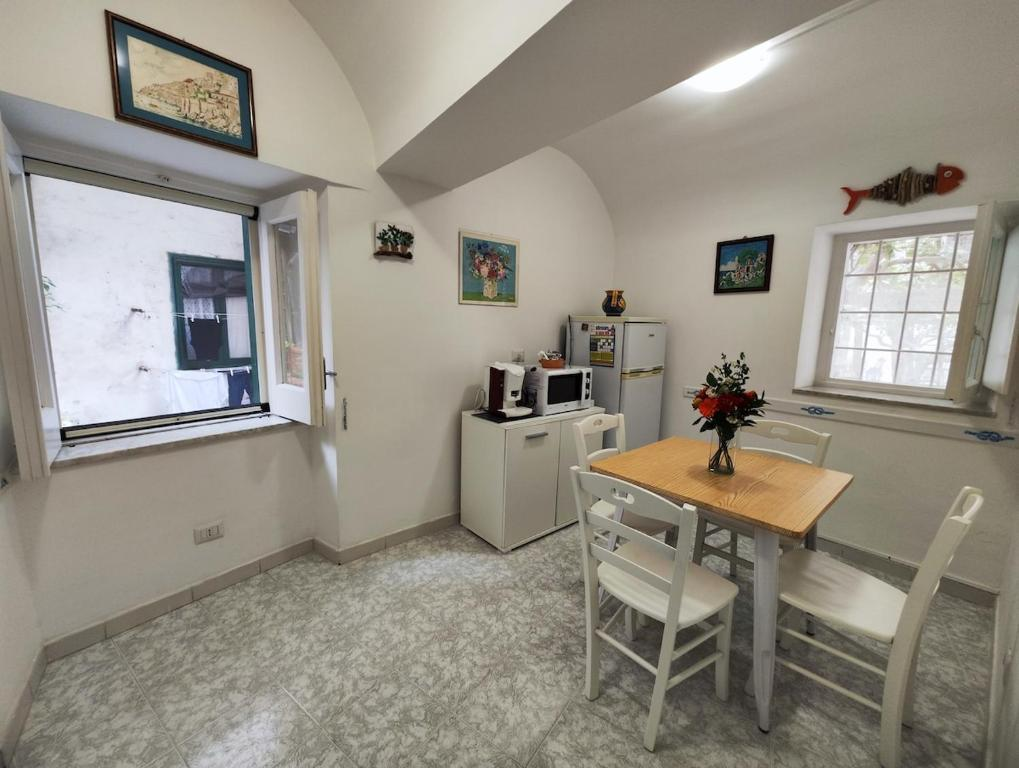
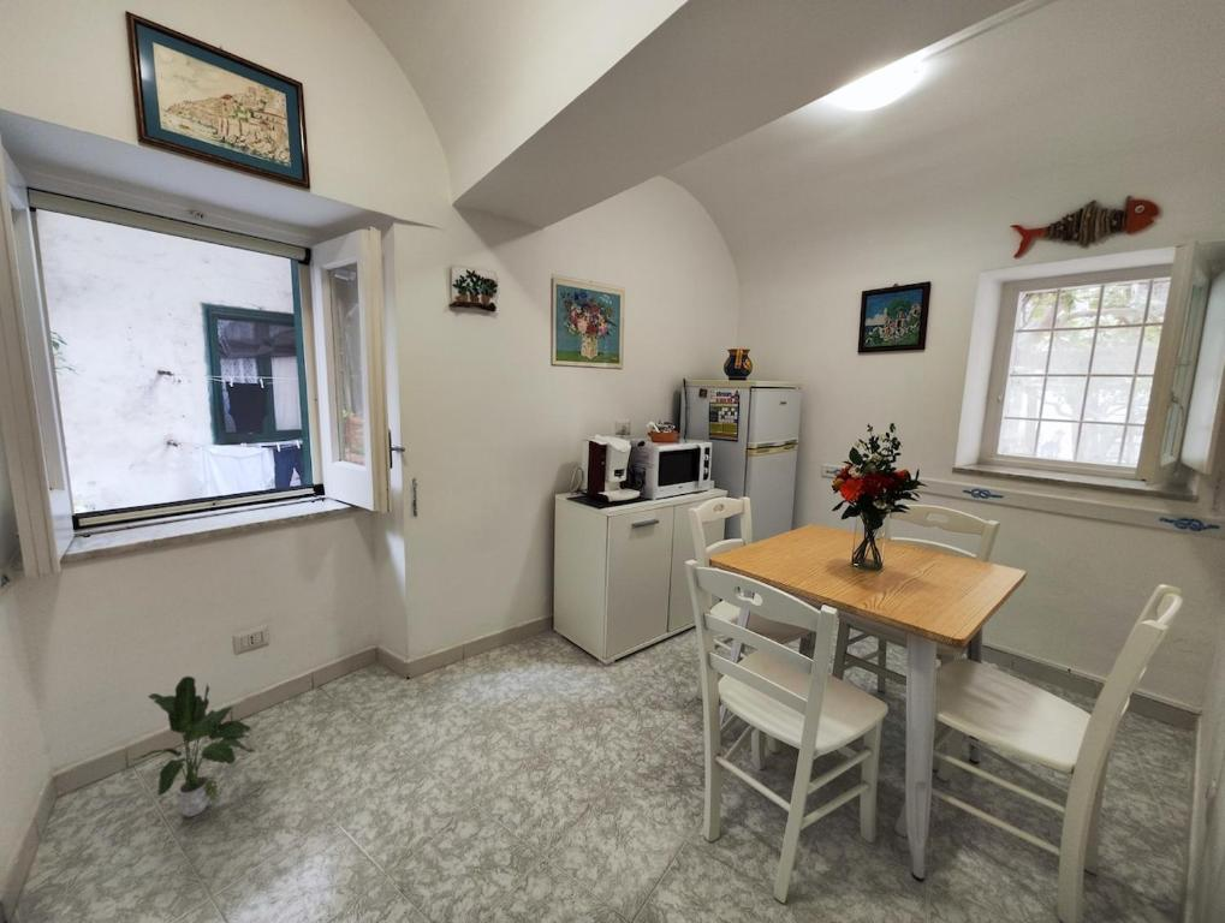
+ potted plant [129,674,256,818]
